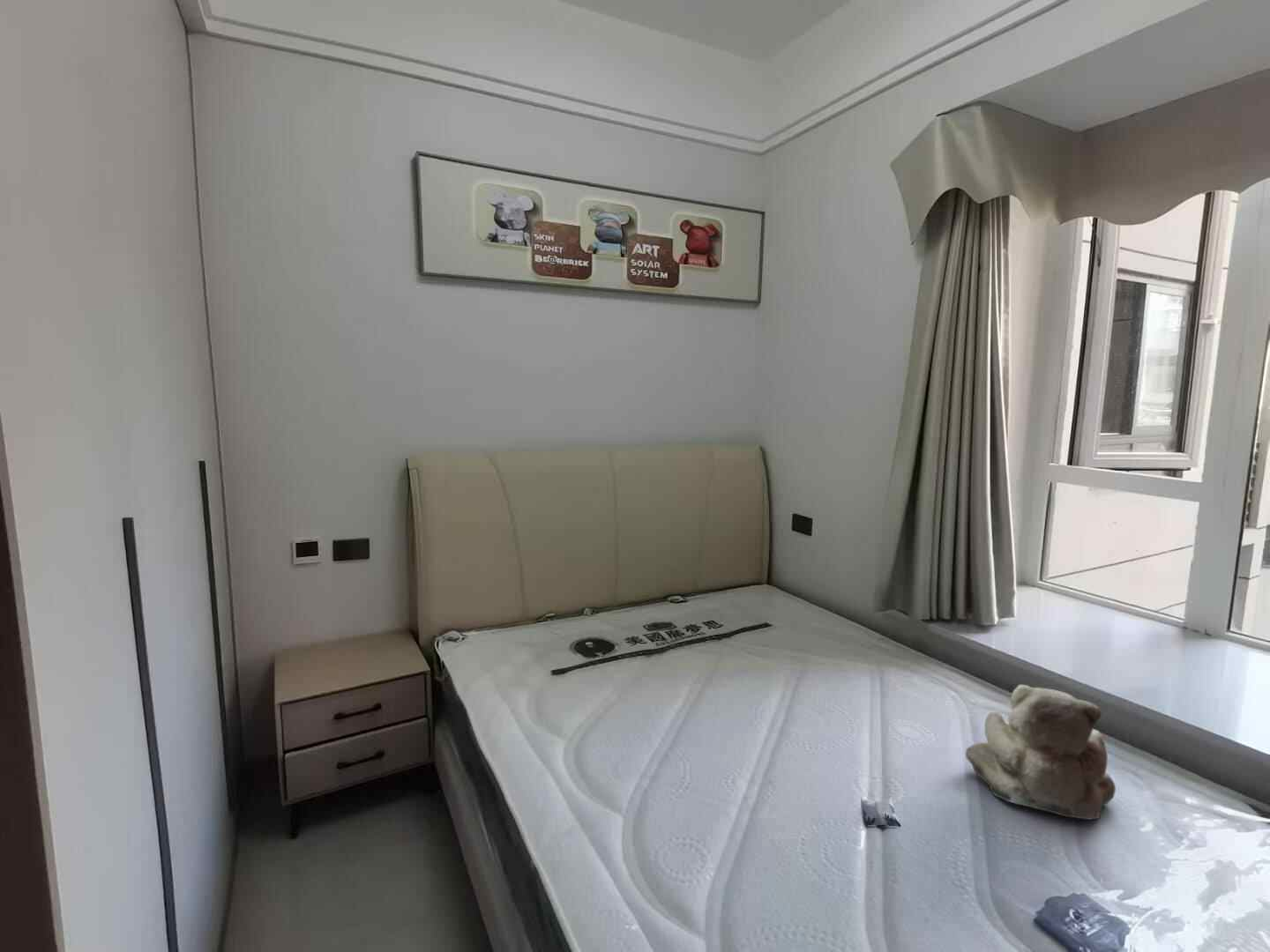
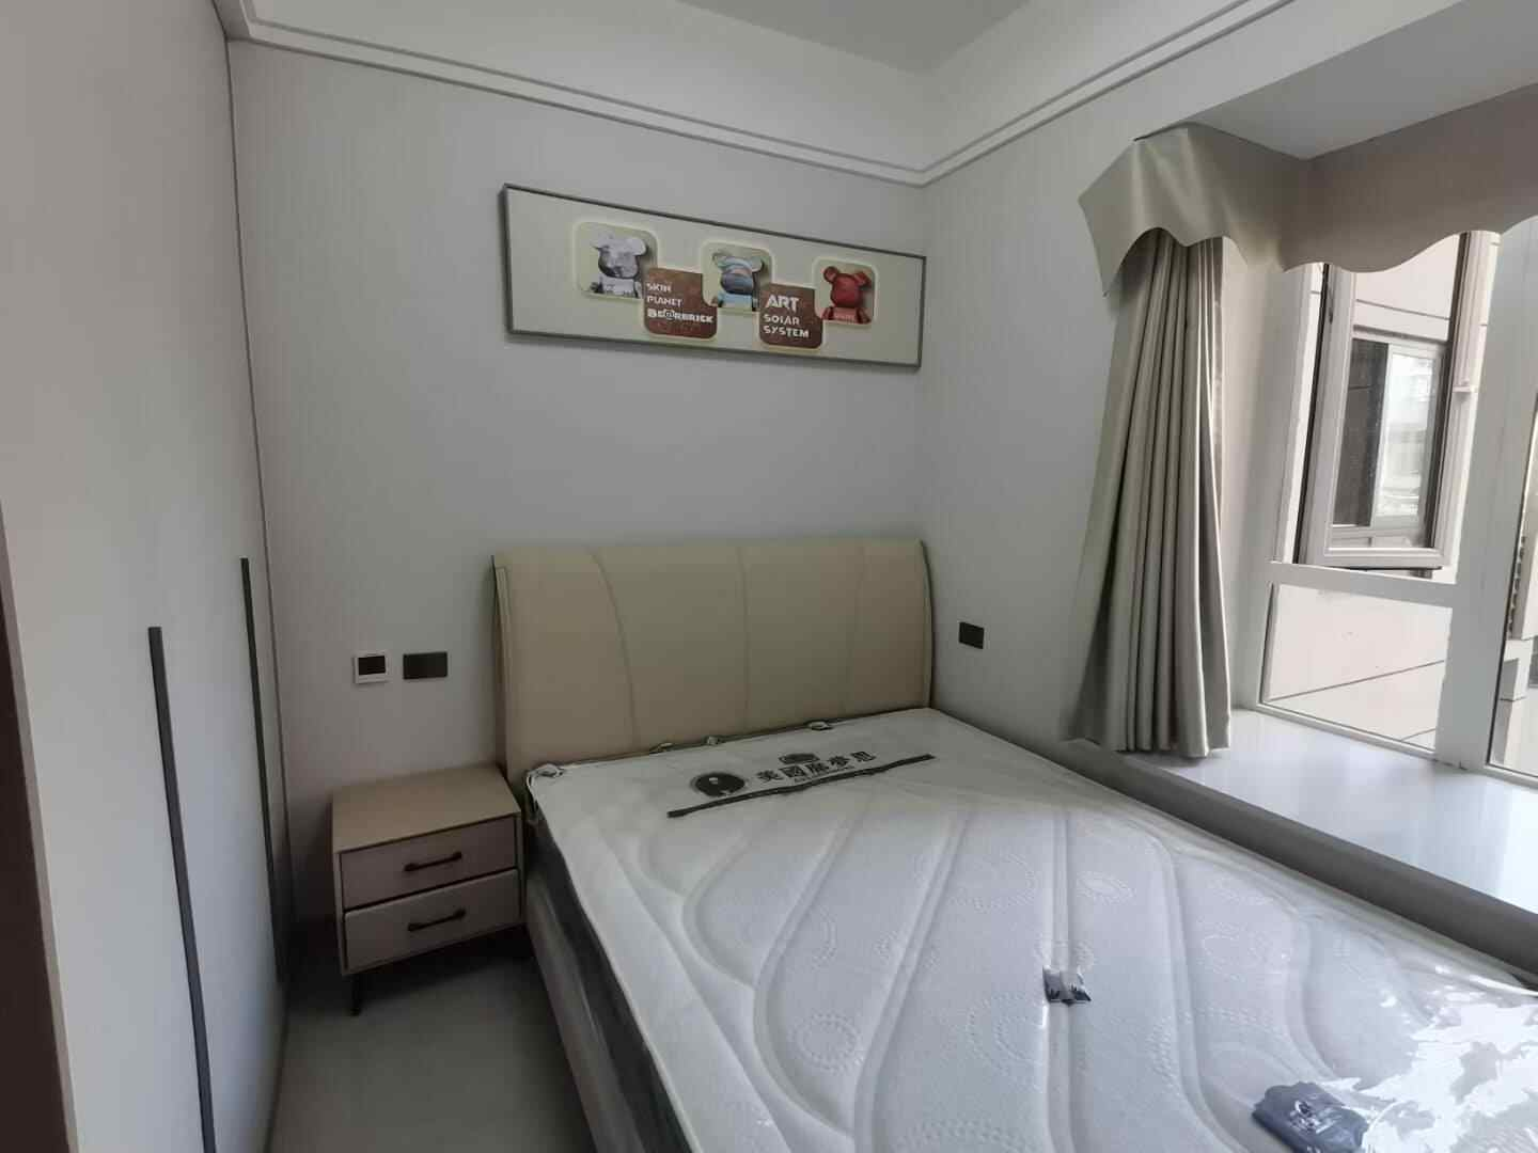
- teddy bear [965,684,1117,821]
